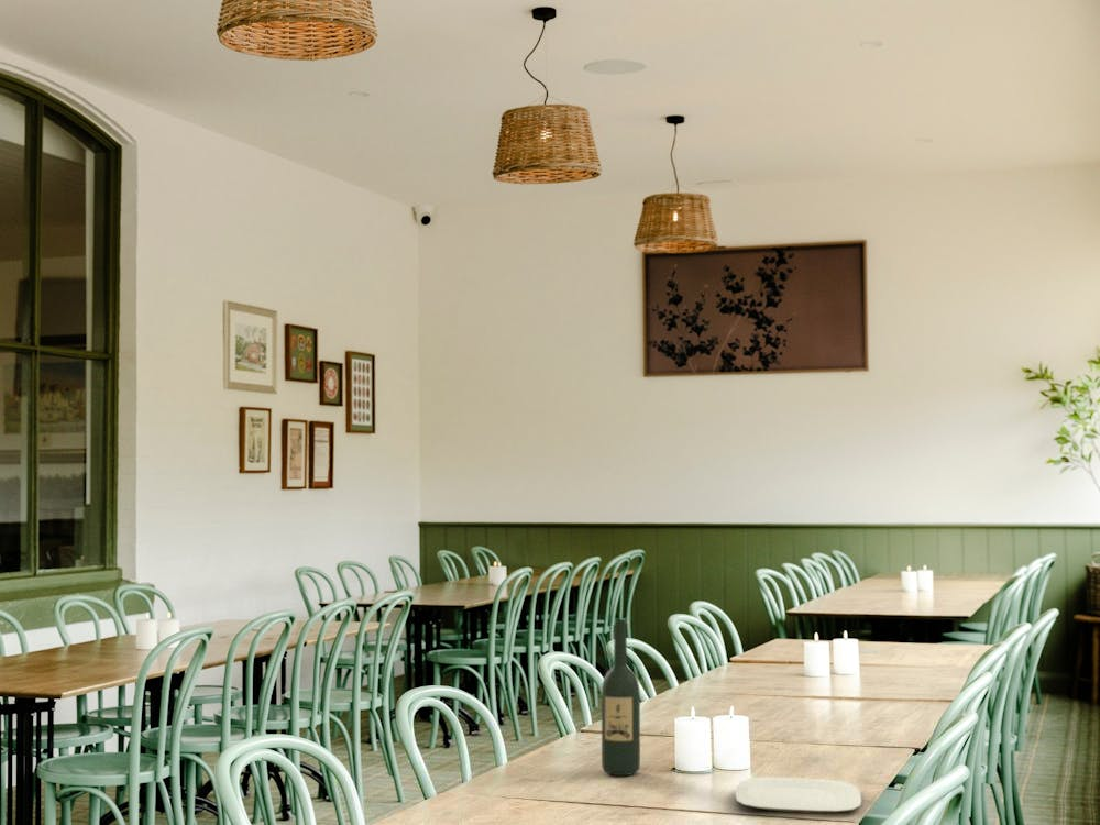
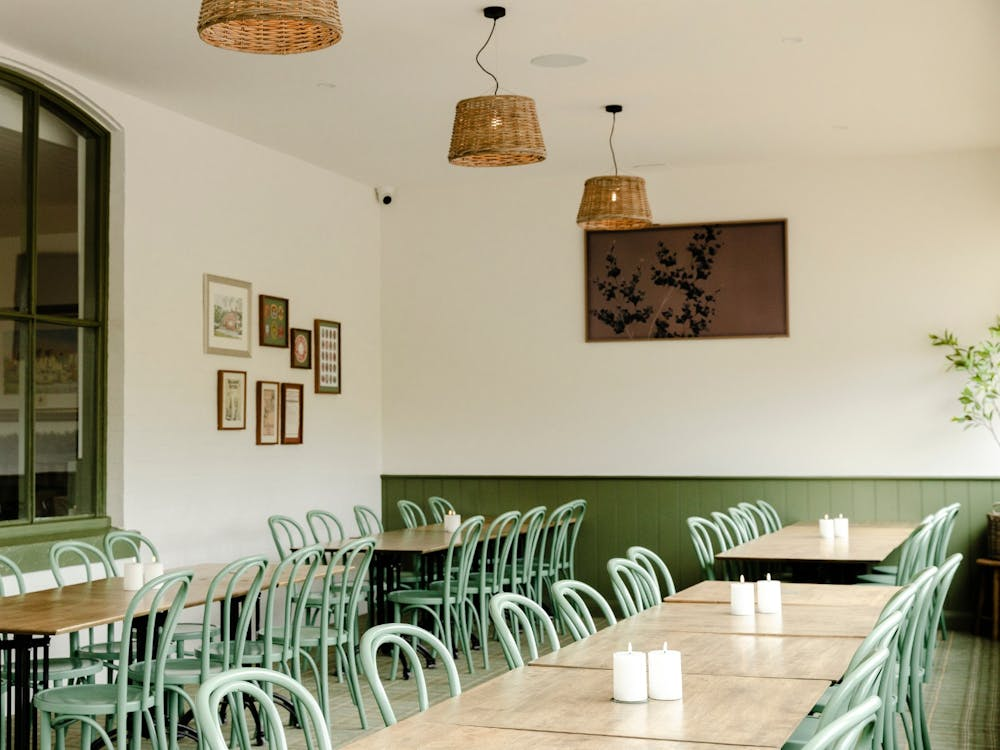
- plate [735,777,862,815]
- wine bottle [601,618,641,777]
